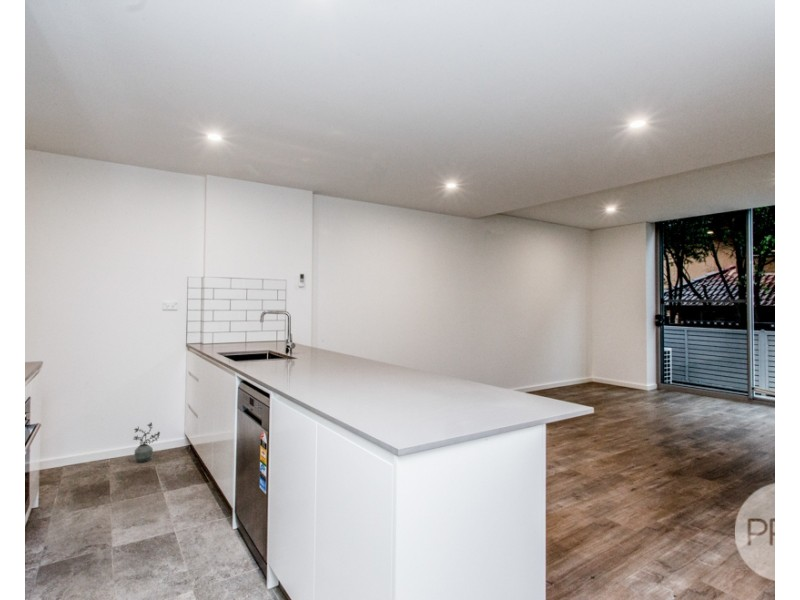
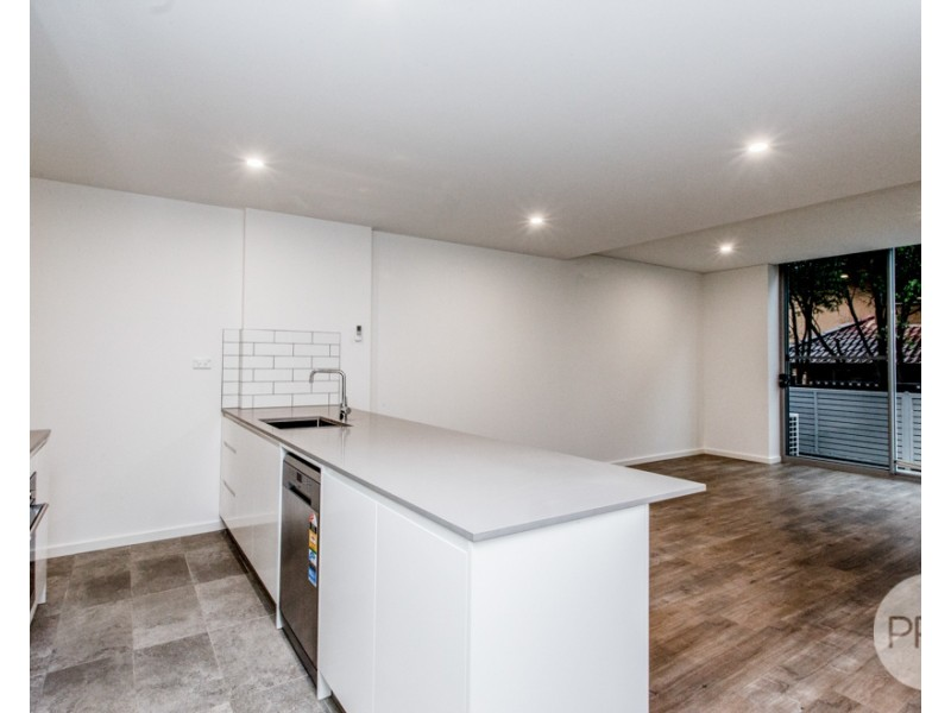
- potted plant [132,421,161,463]
